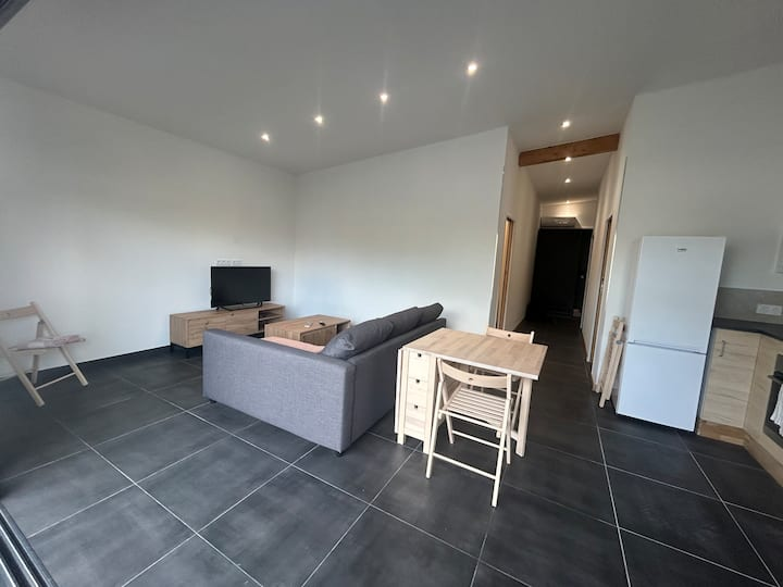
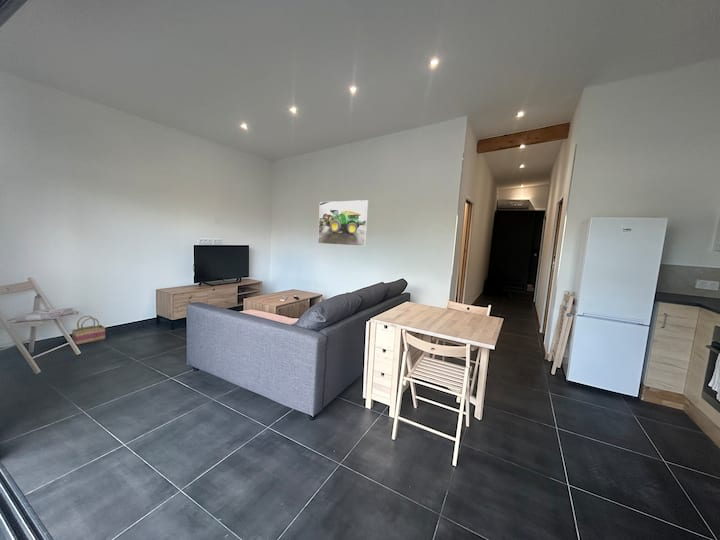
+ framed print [317,199,369,247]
+ basket [70,315,106,346]
